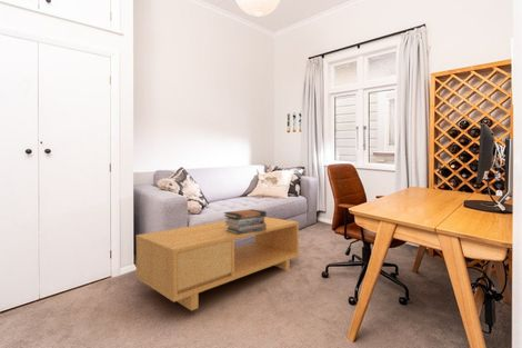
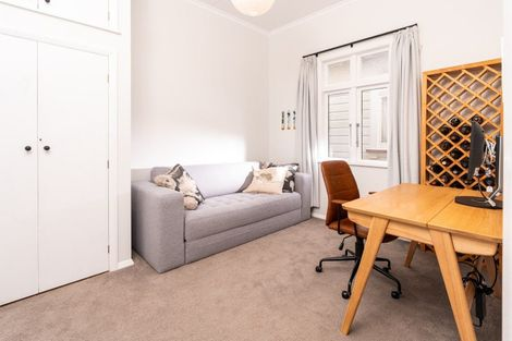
- book stack [223,208,268,235]
- coffee table [135,216,300,311]
